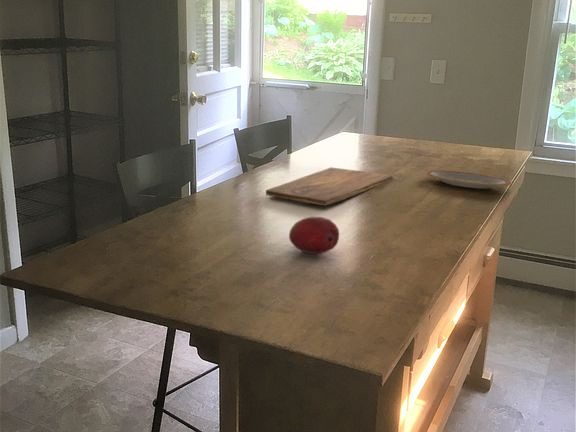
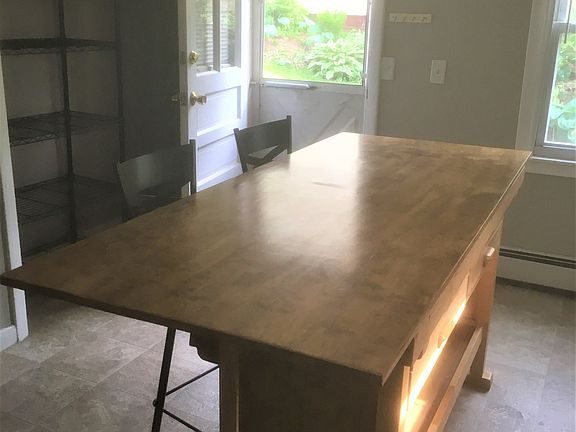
- plate [425,169,512,190]
- fruit [288,216,340,255]
- cutting board [265,166,393,207]
